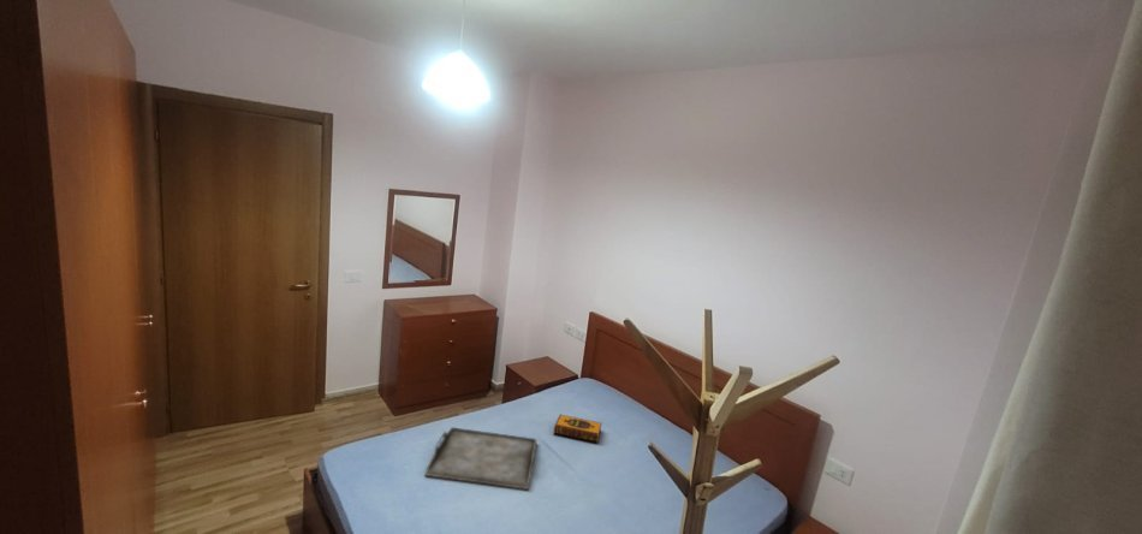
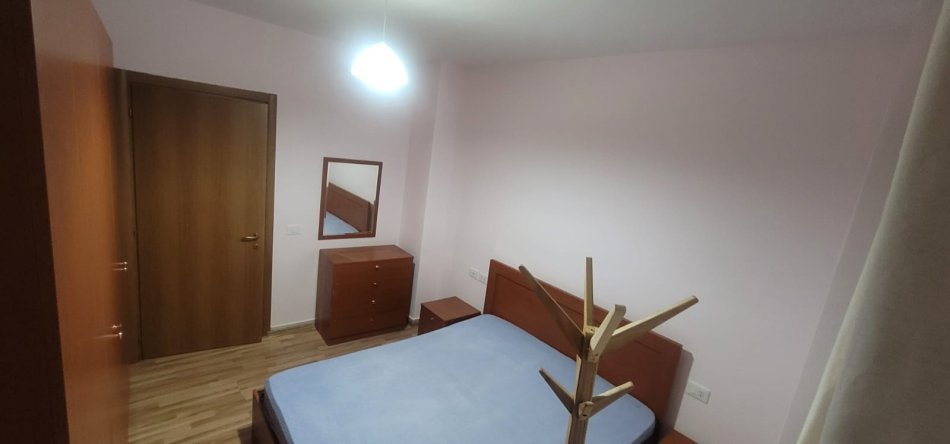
- serving tray [424,426,539,491]
- hardback book [552,414,603,444]
